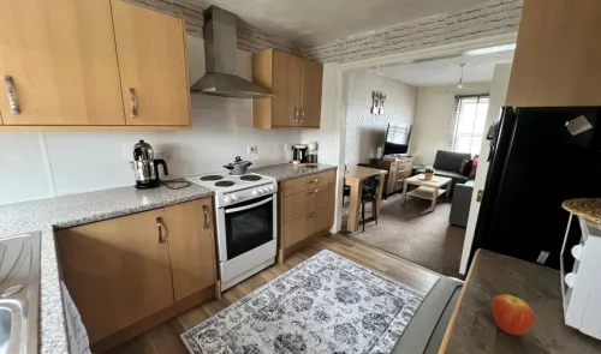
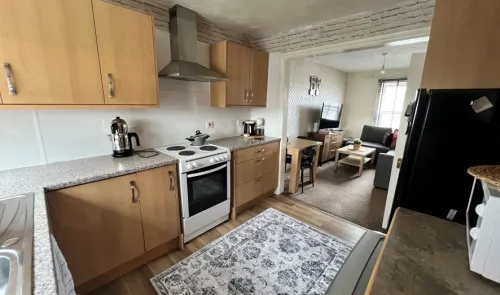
- fruit [490,293,536,336]
